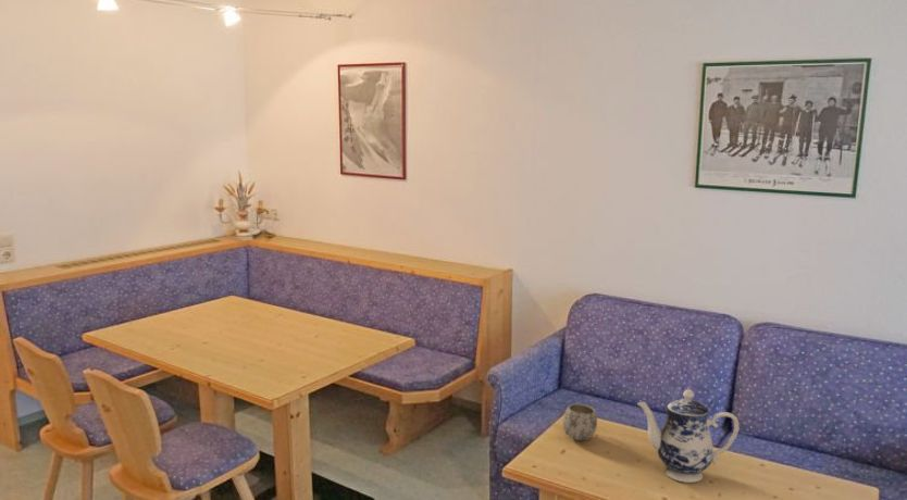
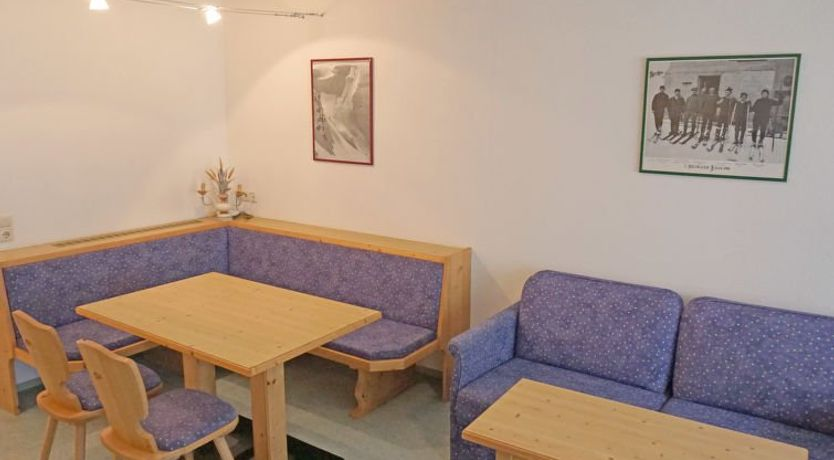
- mug [562,403,598,441]
- teapot [636,388,740,484]
